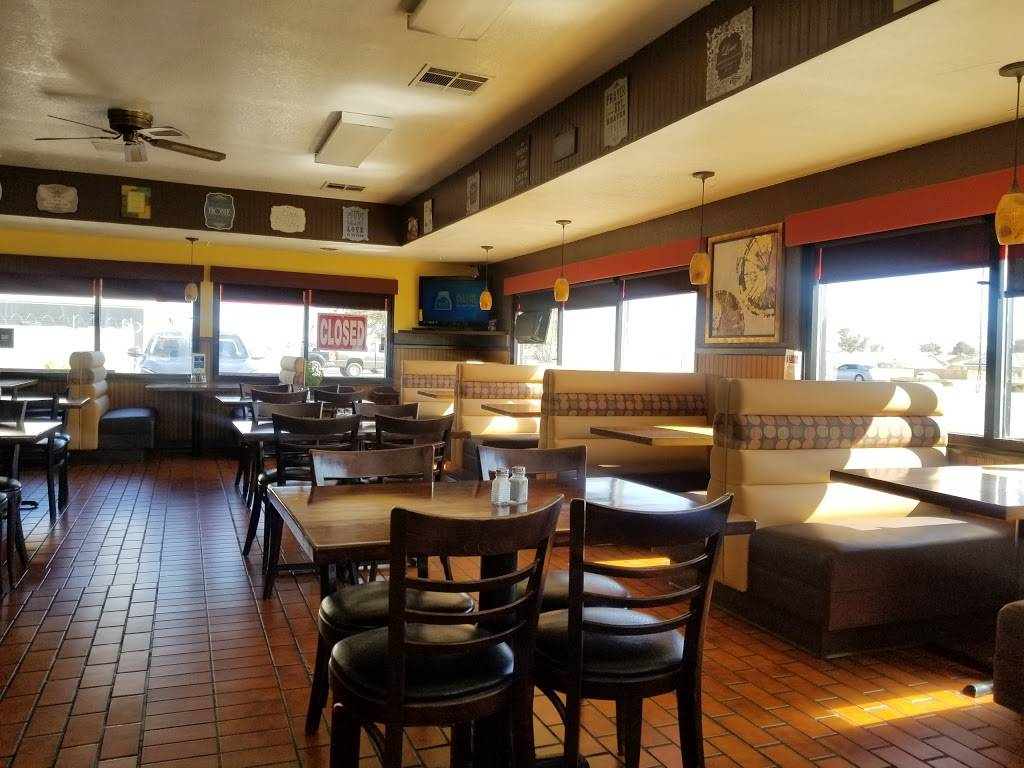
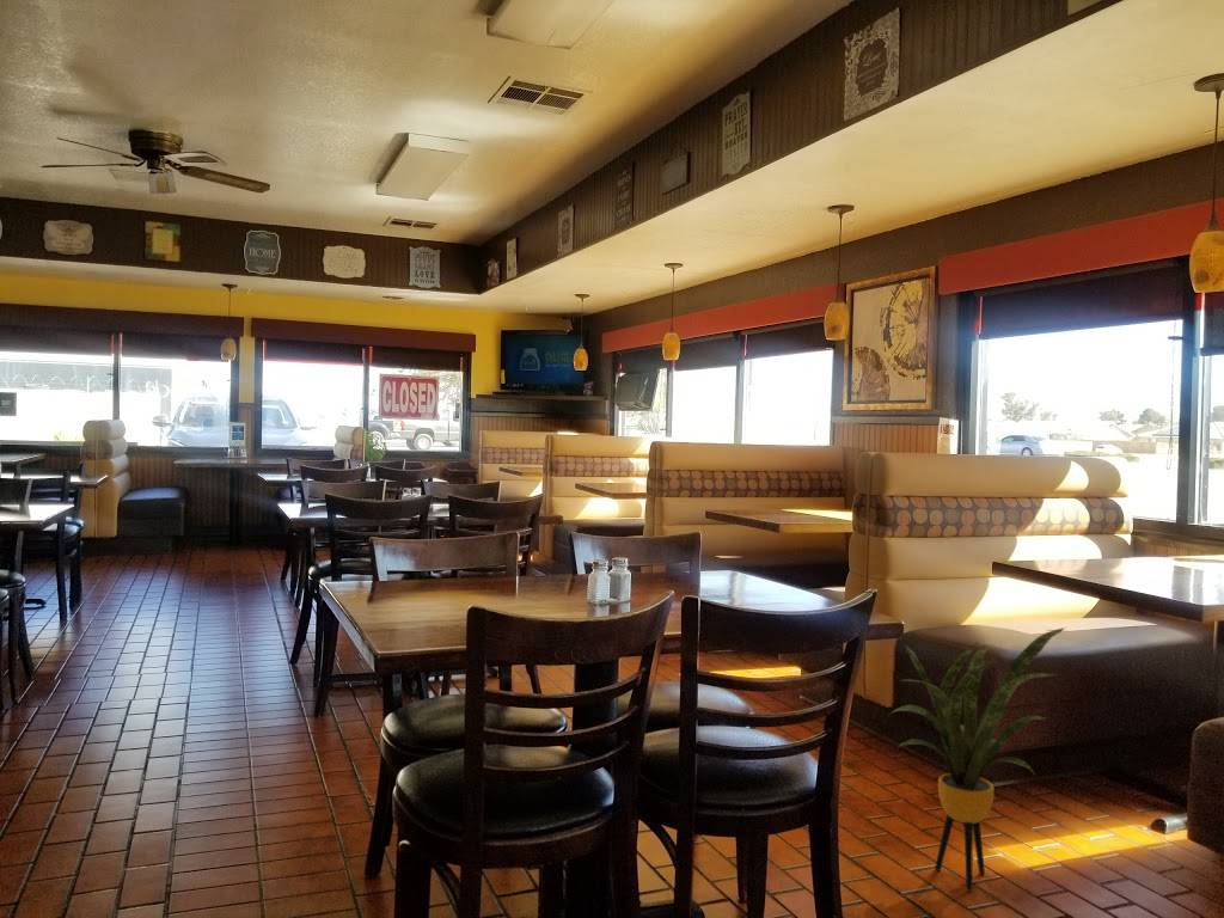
+ house plant [888,626,1066,892]
